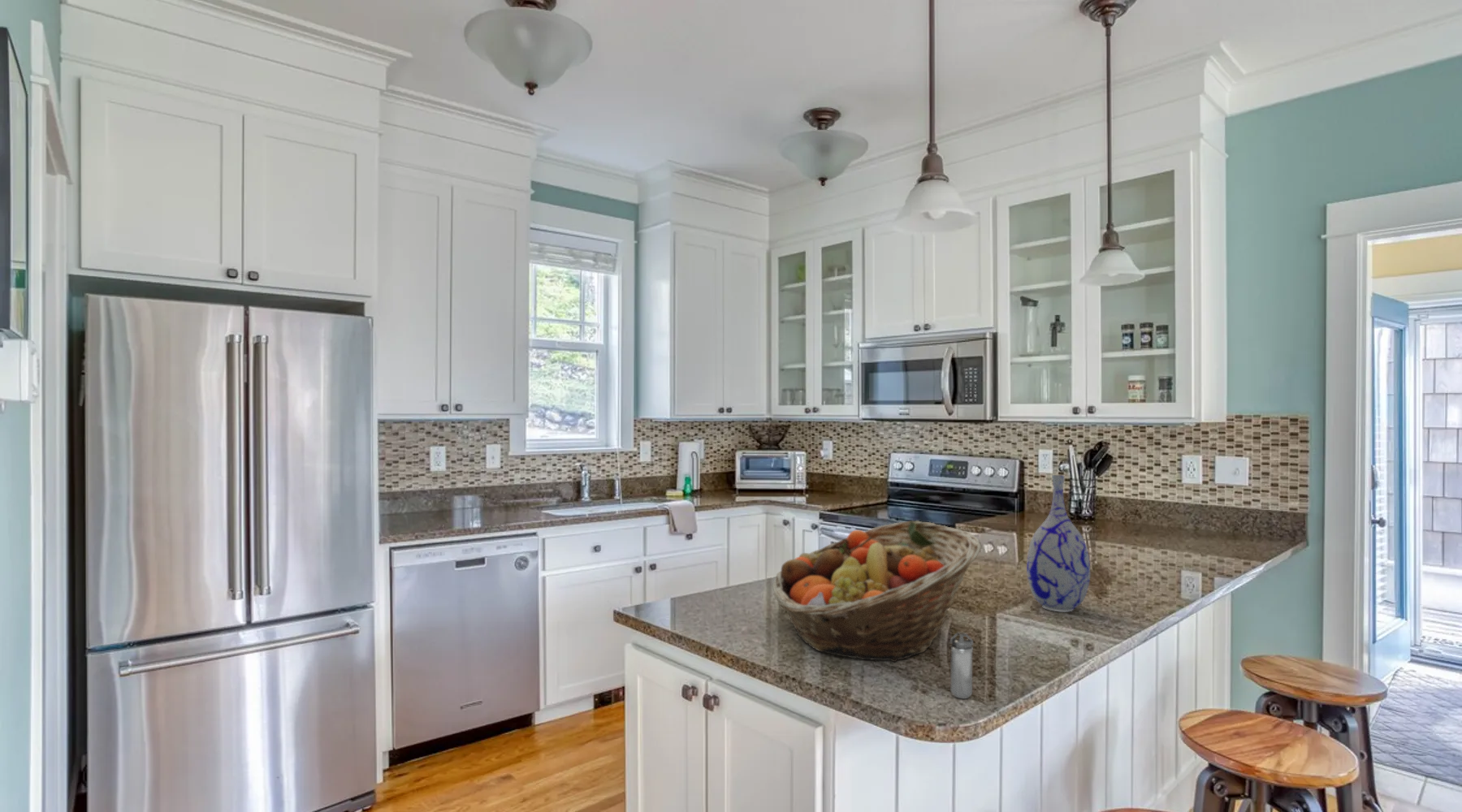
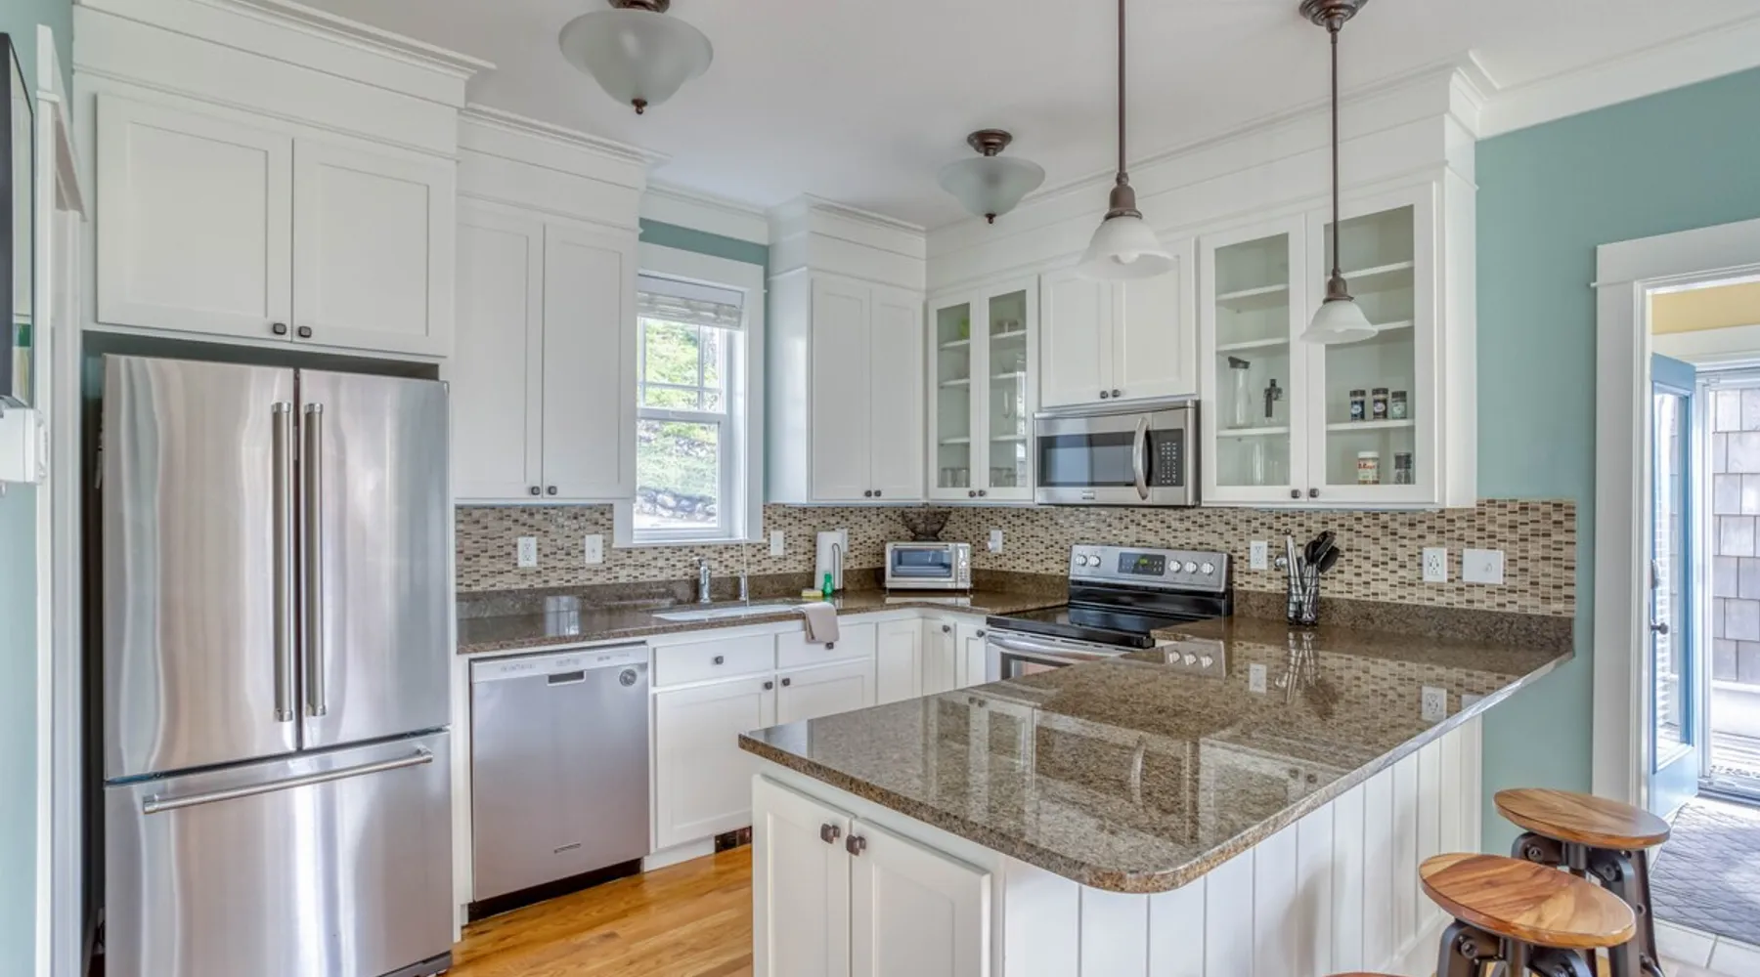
- fruit basket [772,520,982,663]
- vase [1026,474,1091,612]
- shaker [949,631,974,700]
